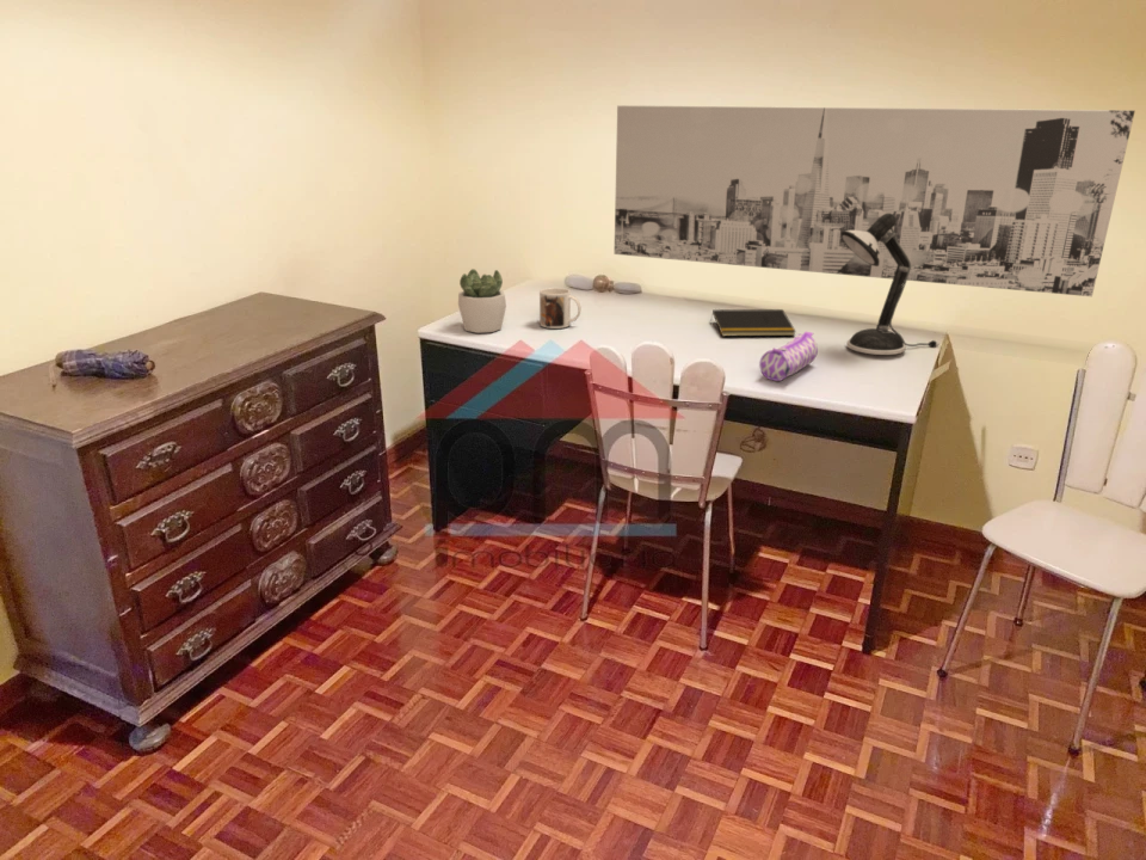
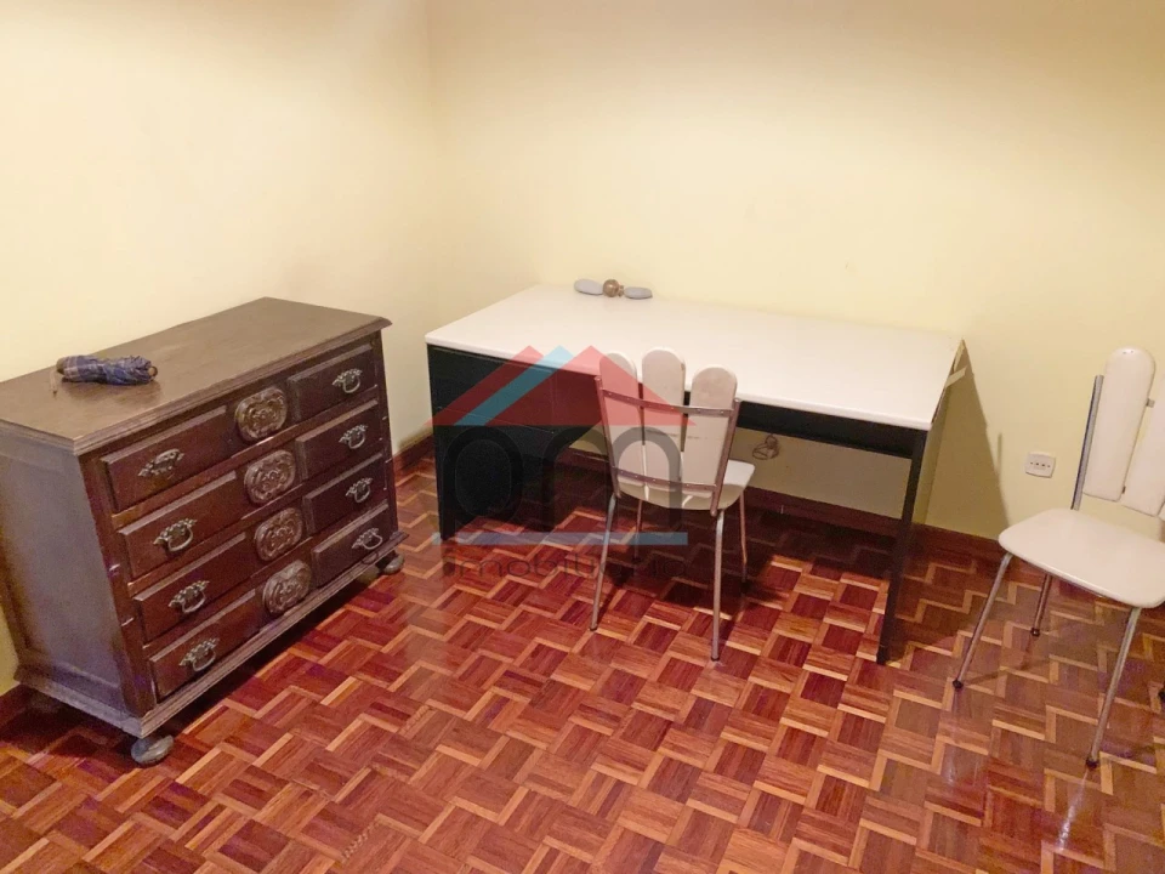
- mug [538,287,583,330]
- succulent plant [457,268,507,334]
- pencil case [758,331,819,382]
- wall art [614,104,1136,297]
- desk lamp [842,213,941,356]
- notepad [709,308,797,338]
